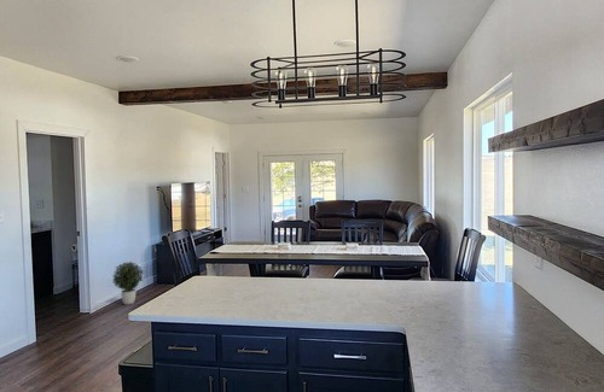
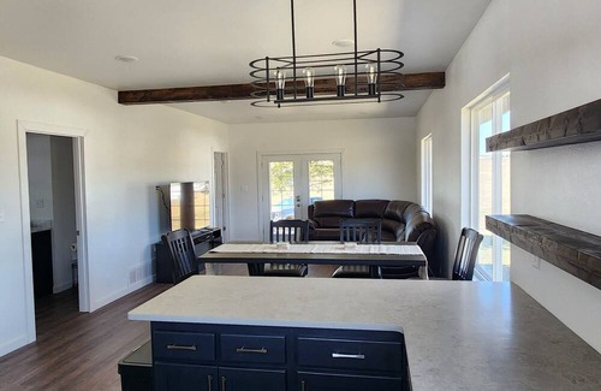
- potted plant [111,261,144,306]
